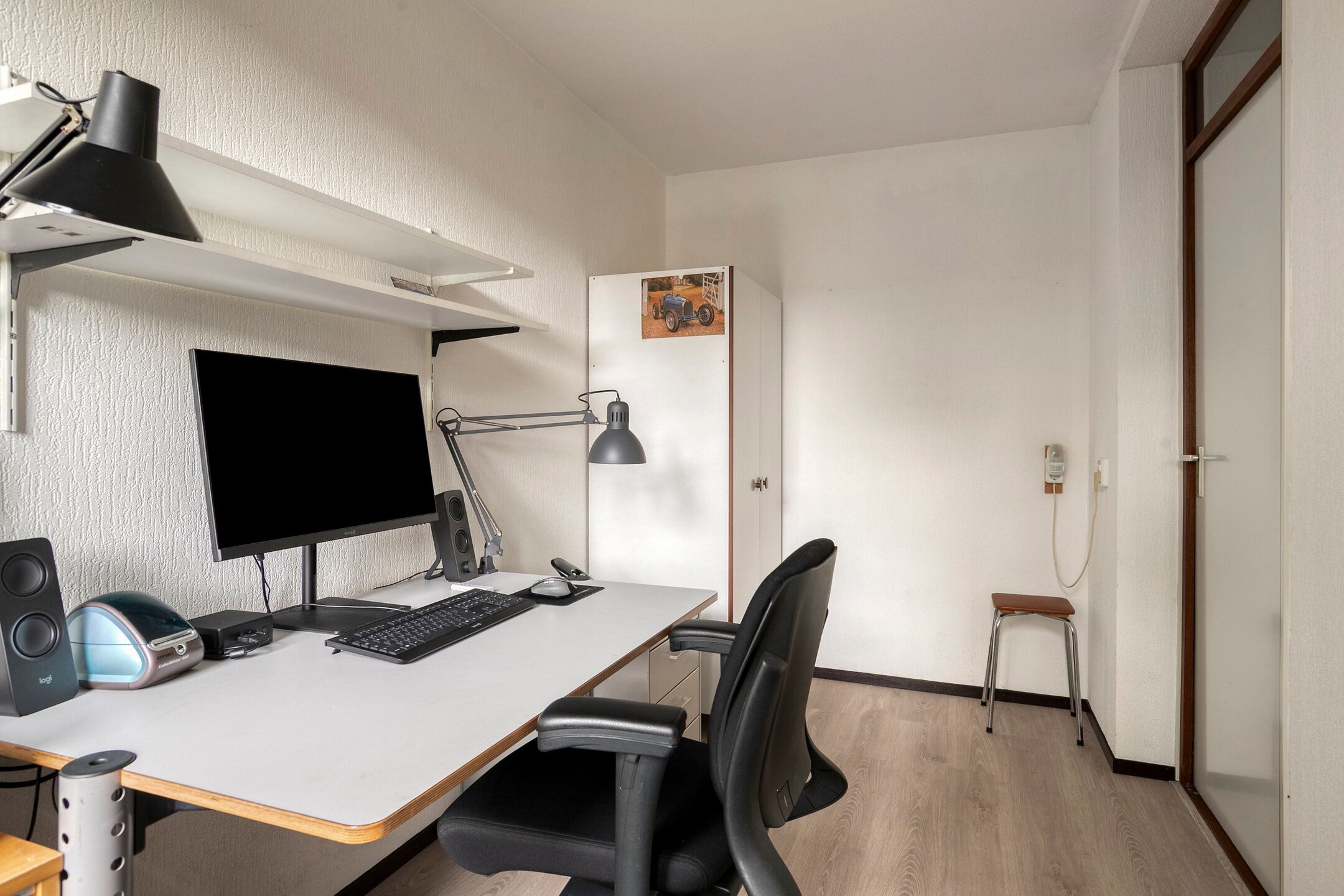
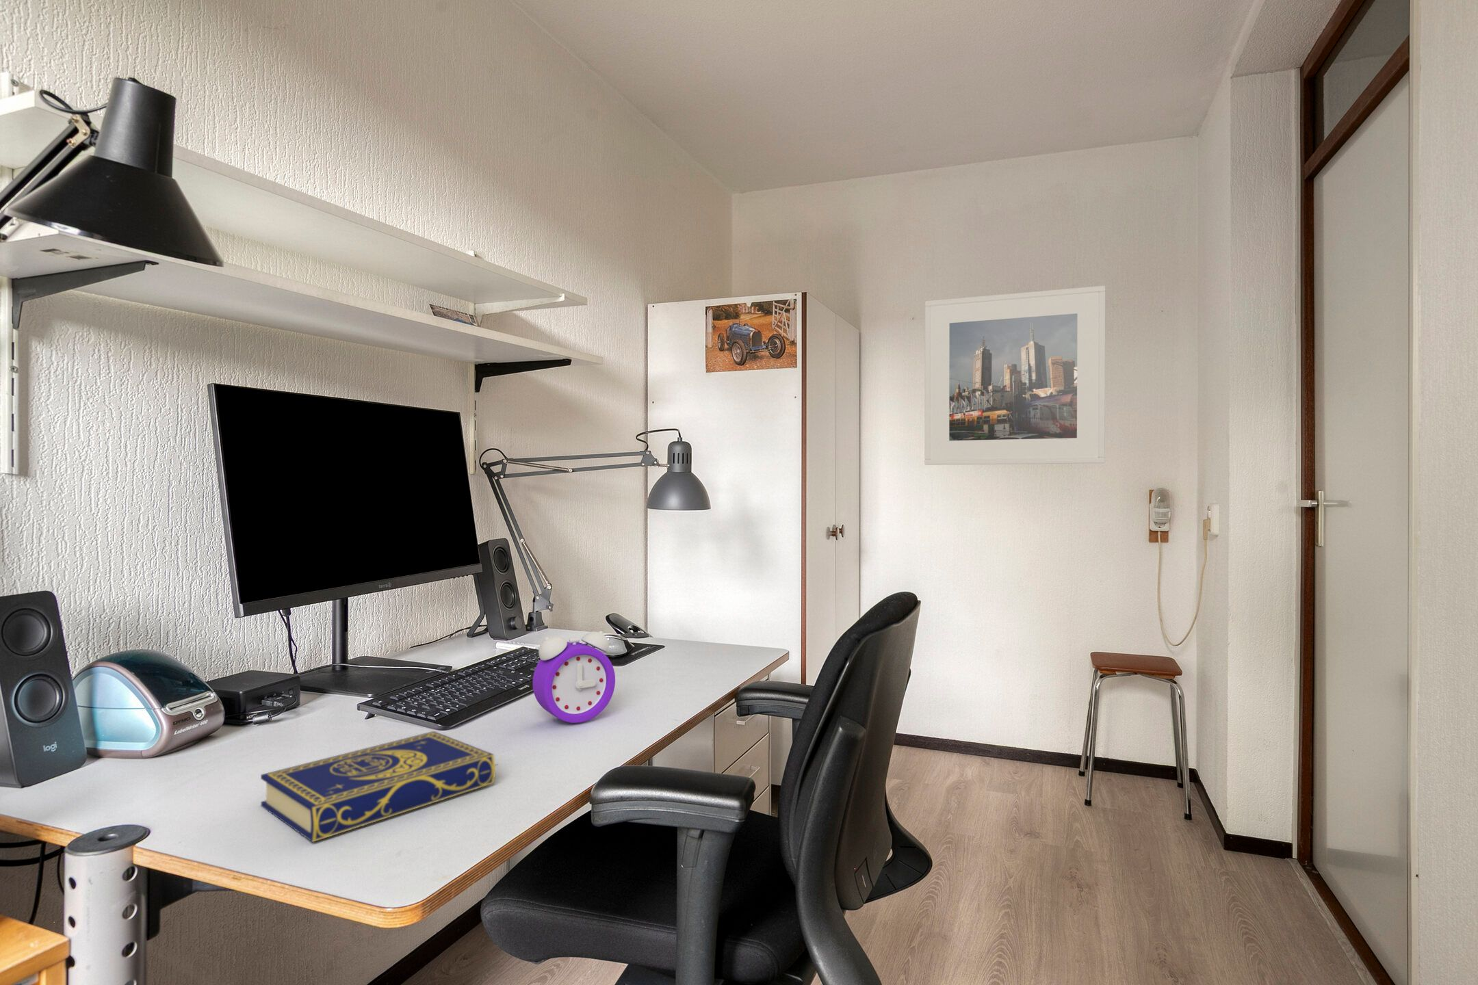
+ alarm clock [532,630,616,723]
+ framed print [924,285,1106,466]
+ book [260,731,498,843]
